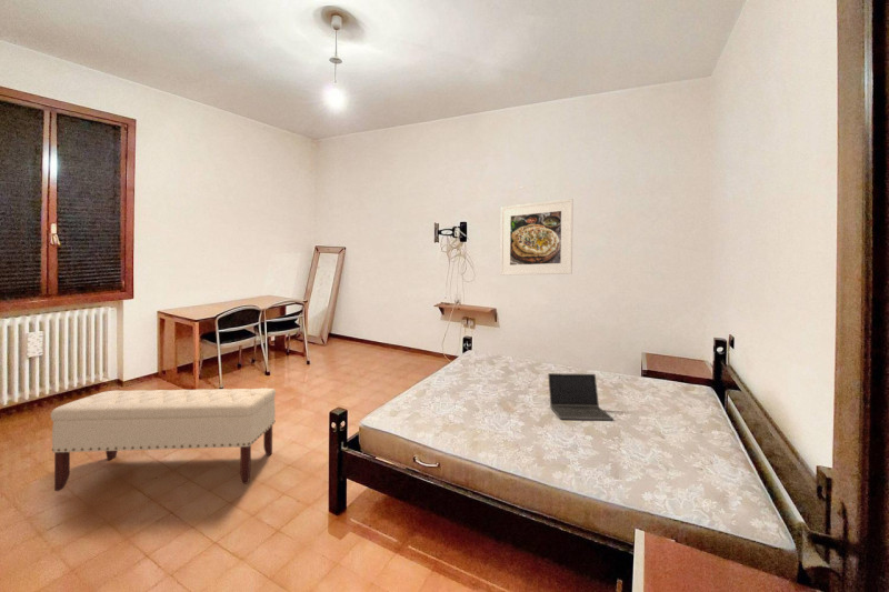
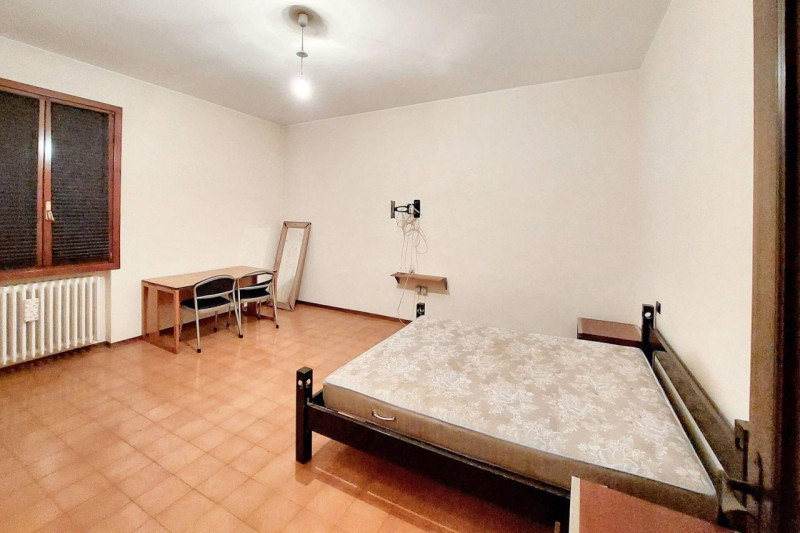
- laptop computer [547,372,615,421]
- bench [50,388,277,492]
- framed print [499,198,573,277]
